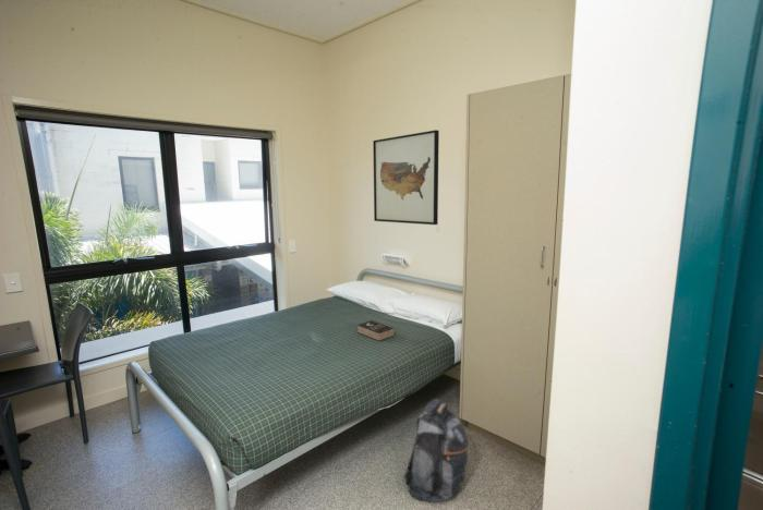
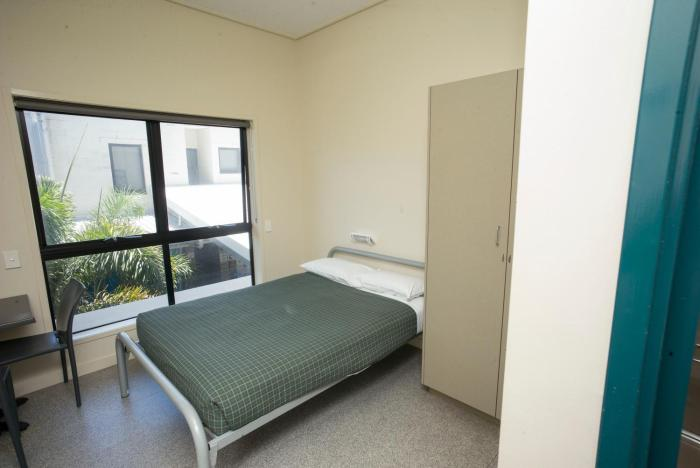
- backpack [402,398,470,503]
- book [356,319,396,342]
- wall art [372,129,440,226]
